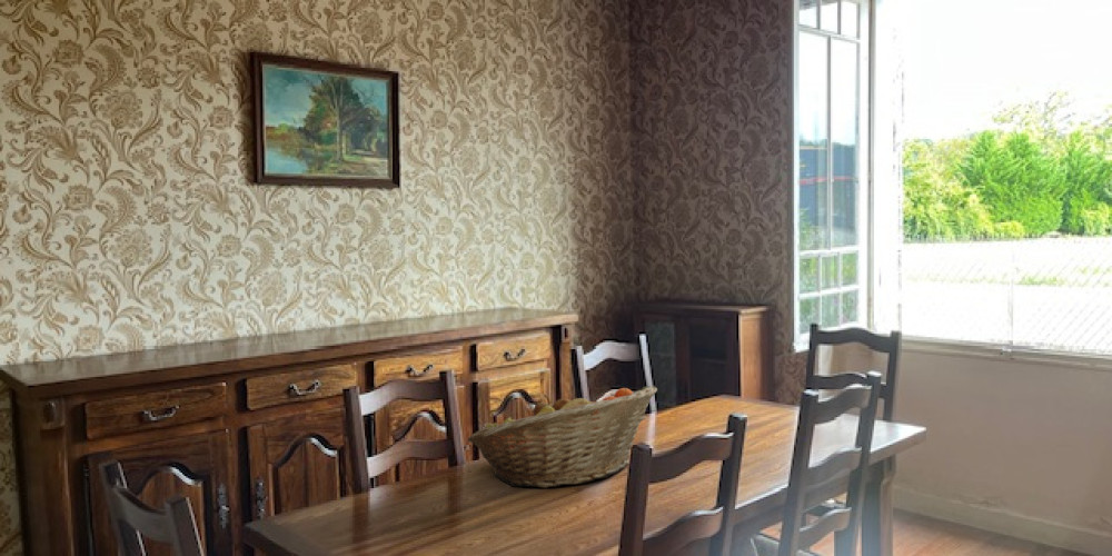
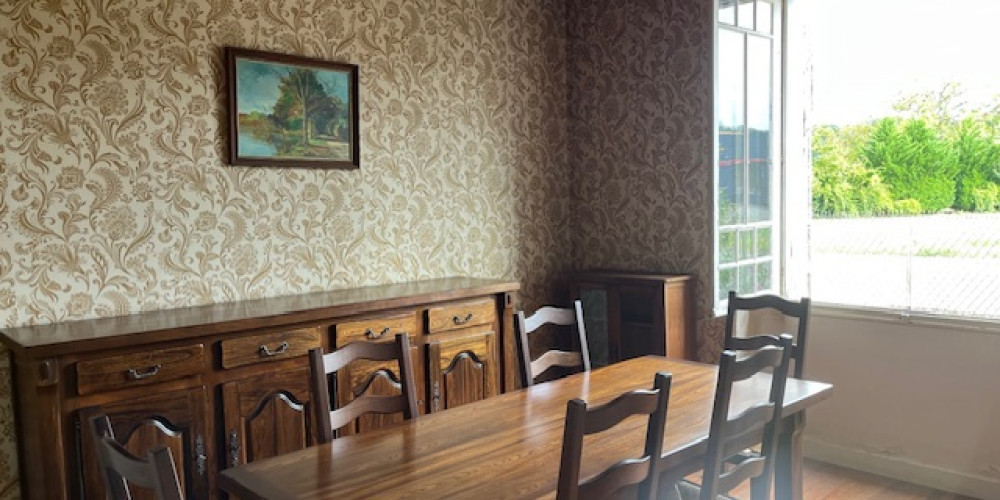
- fruit basket [466,385,658,488]
